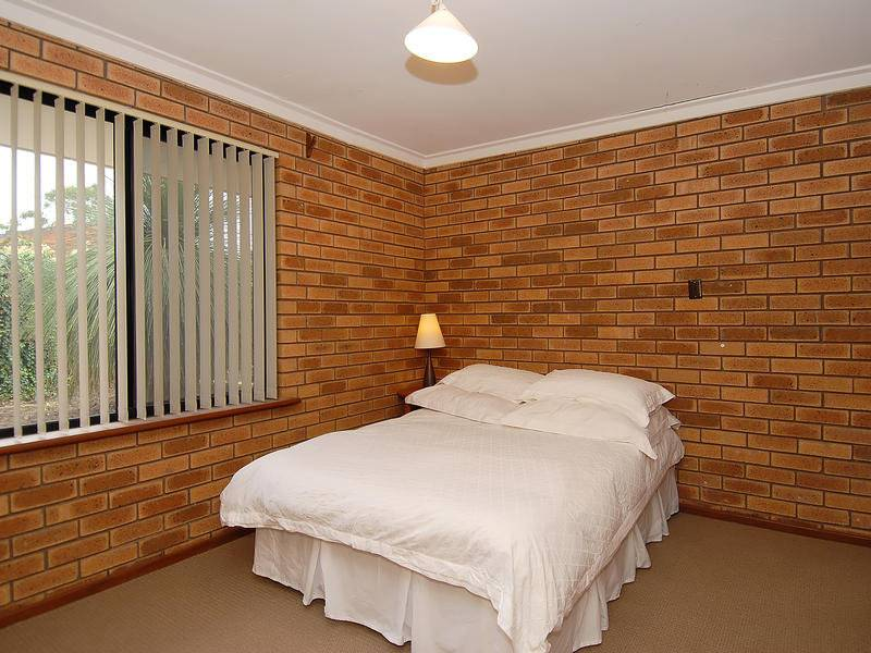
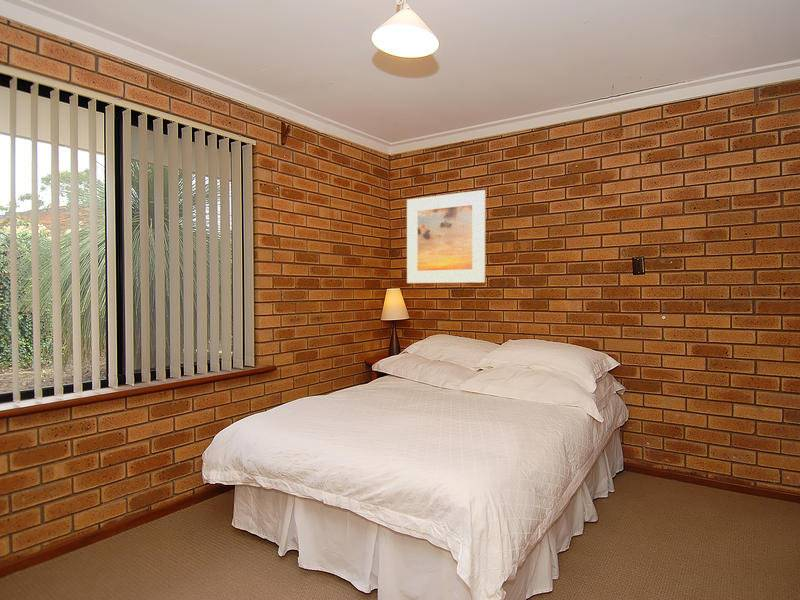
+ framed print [406,189,486,284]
